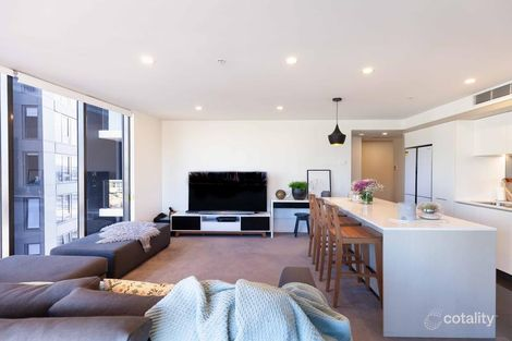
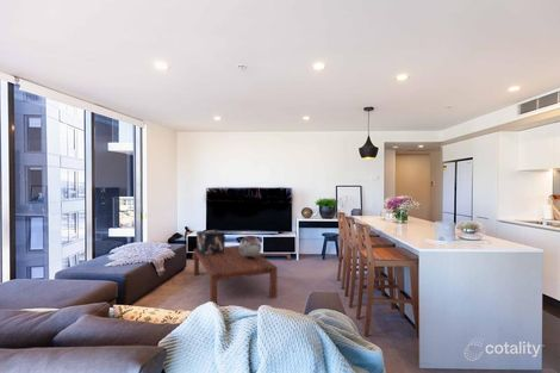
+ reflective sphere [238,235,262,259]
+ decorative cube [195,229,226,256]
+ coffee table [193,244,279,305]
